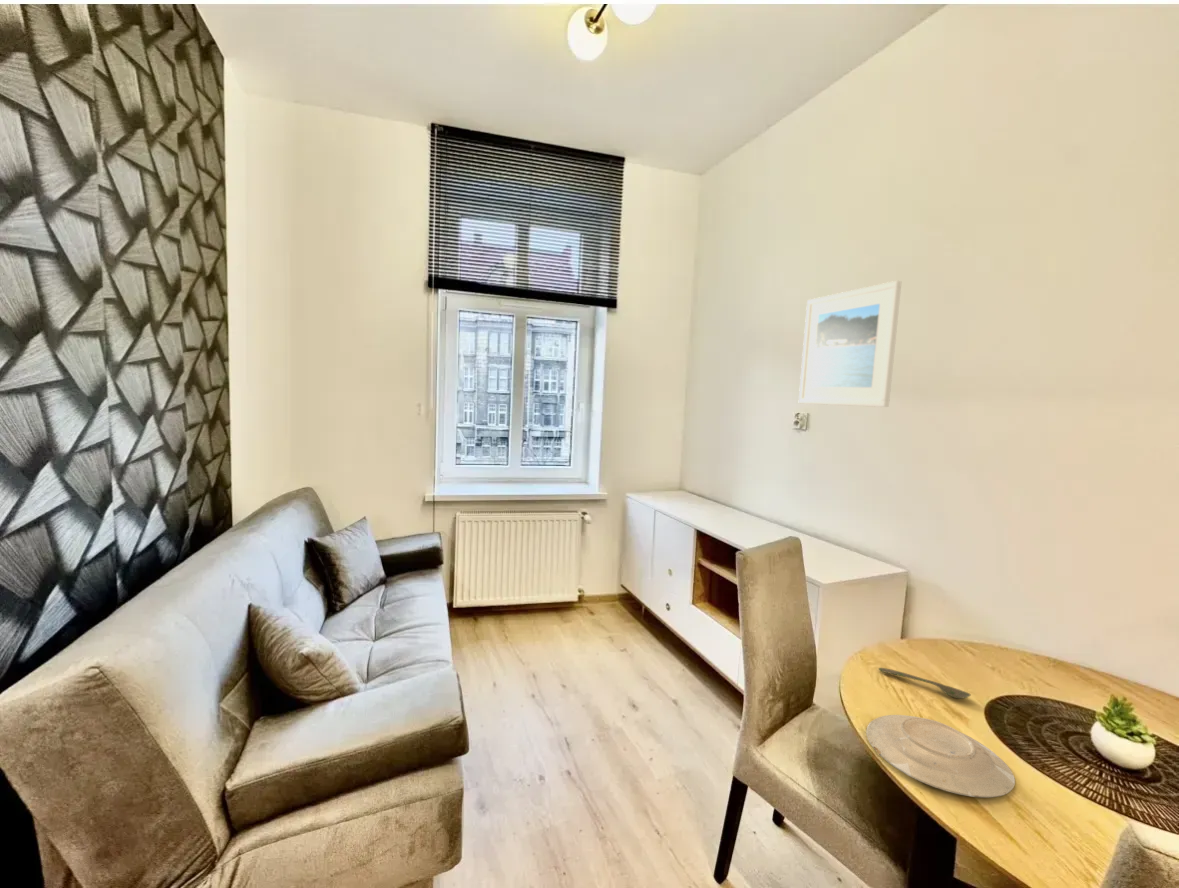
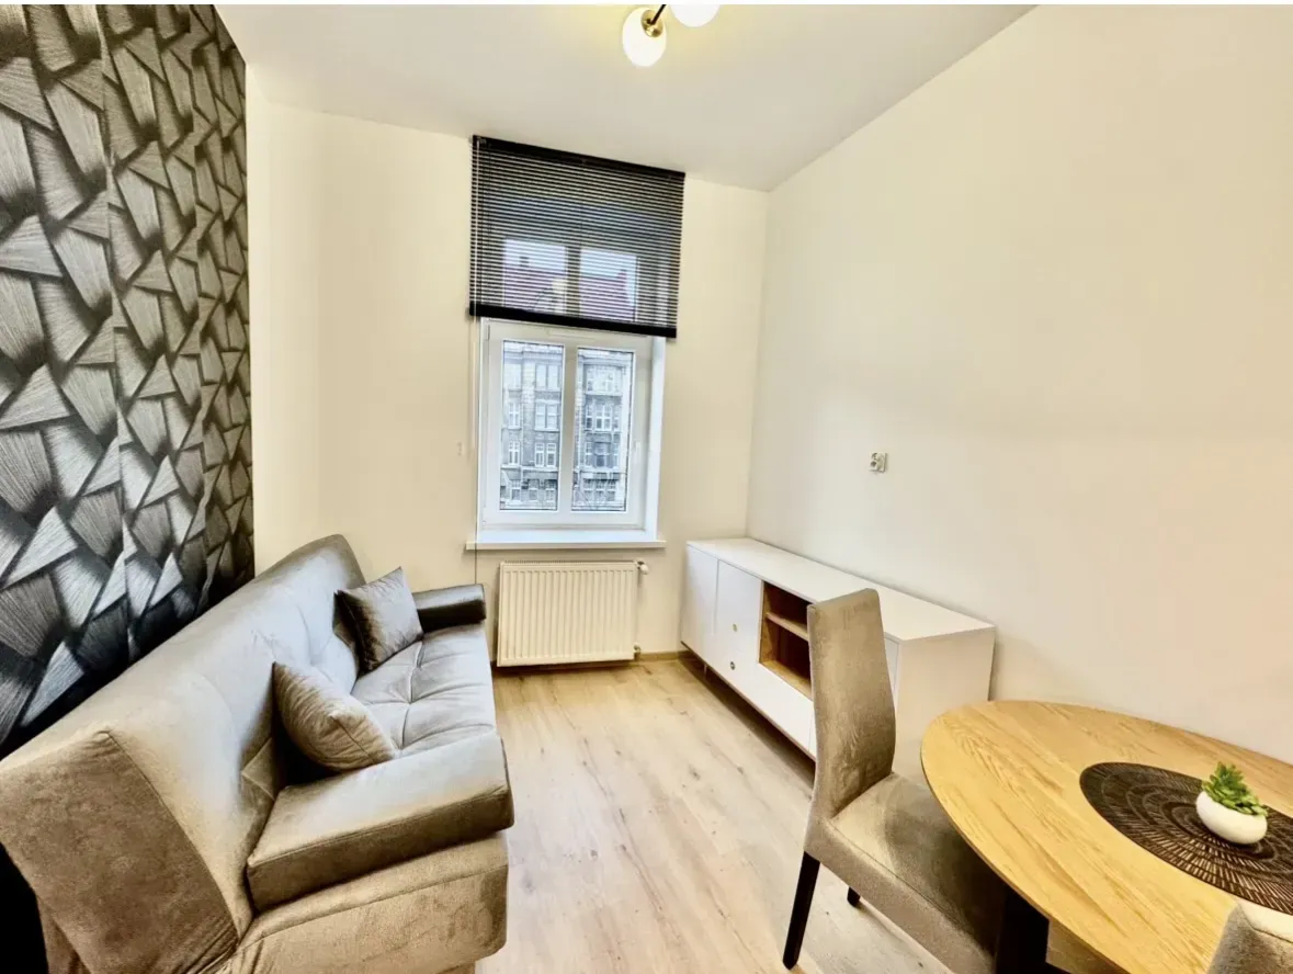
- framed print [798,280,902,408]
- plate [865,714,1016,799]
- spoon [877,667,971,700]
